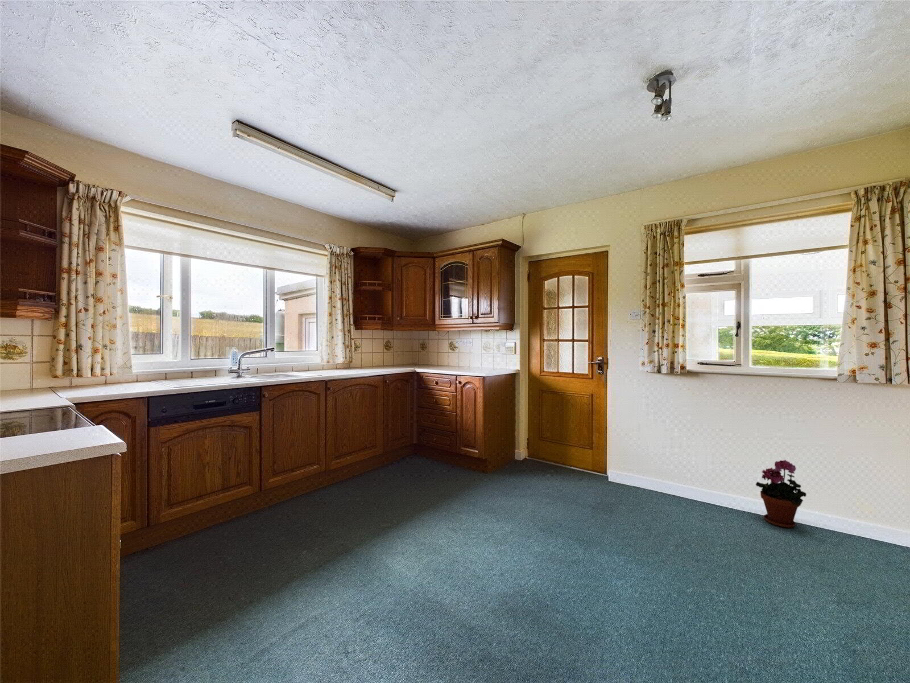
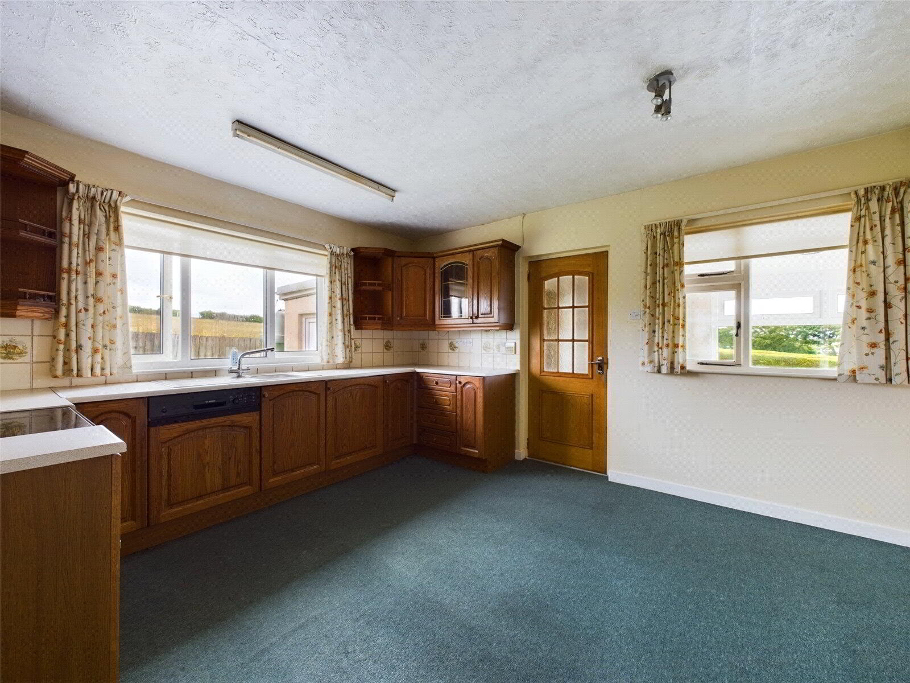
- potted plant [755,459,807,529]
